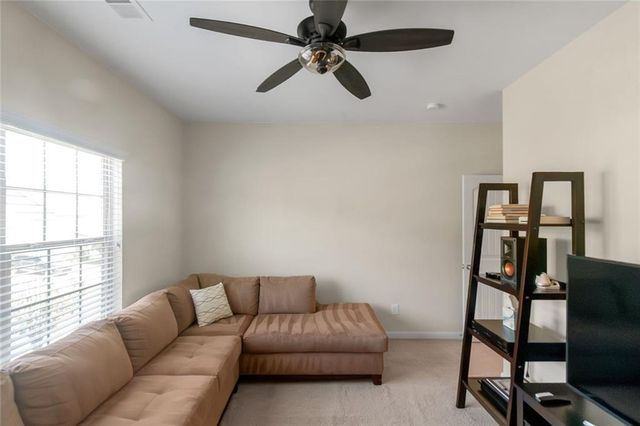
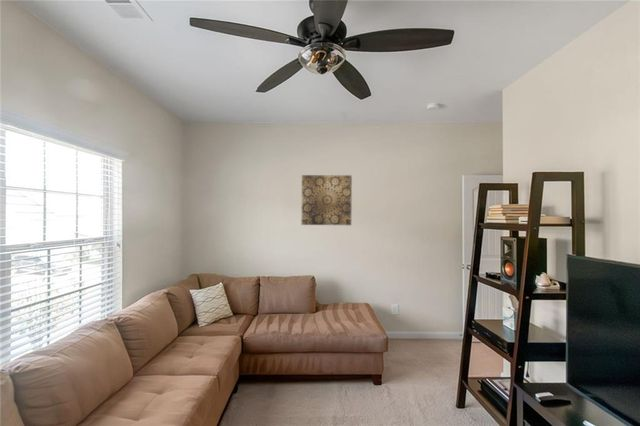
+ wall art [301,174,353,226]
